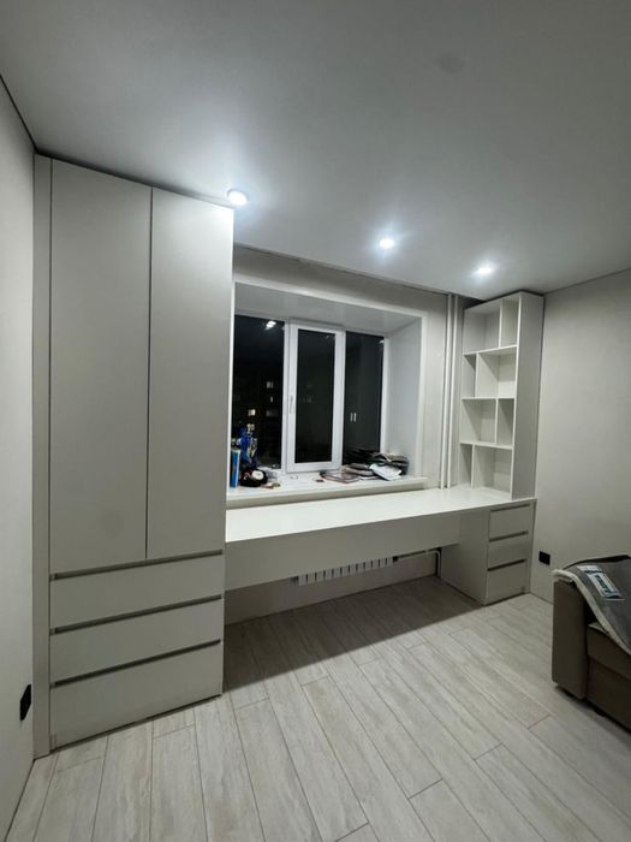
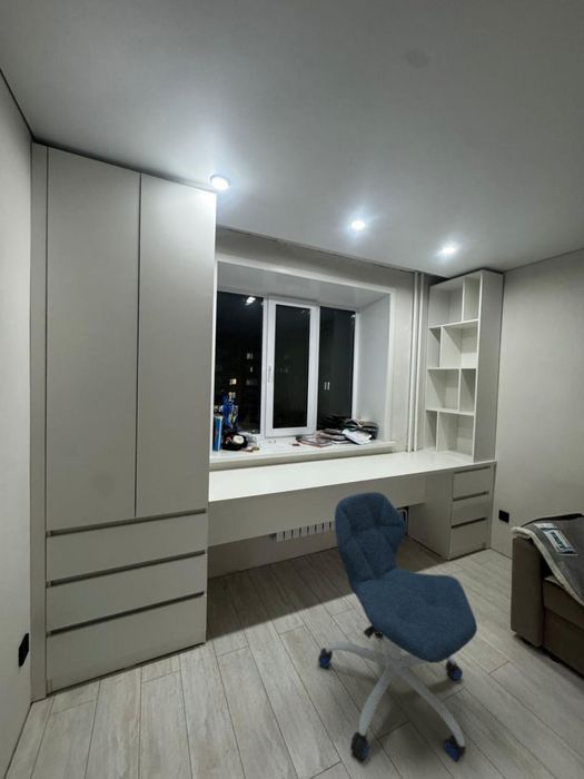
+ office chair [317,491,478,763]
